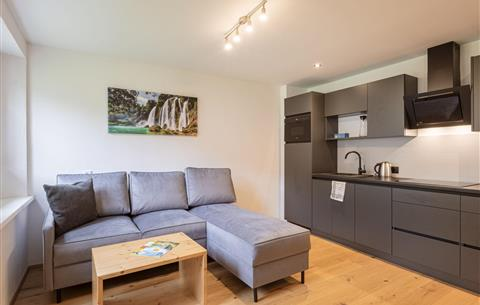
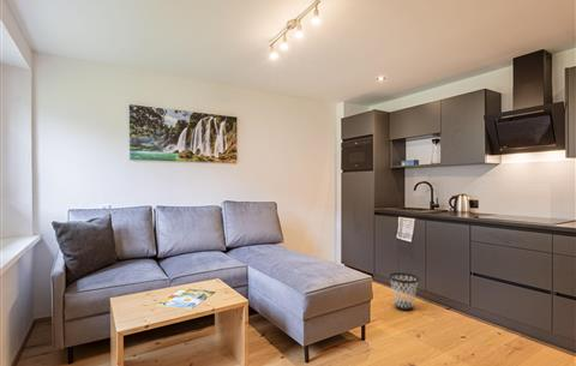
+ wastebasket [389,271,420,312]
